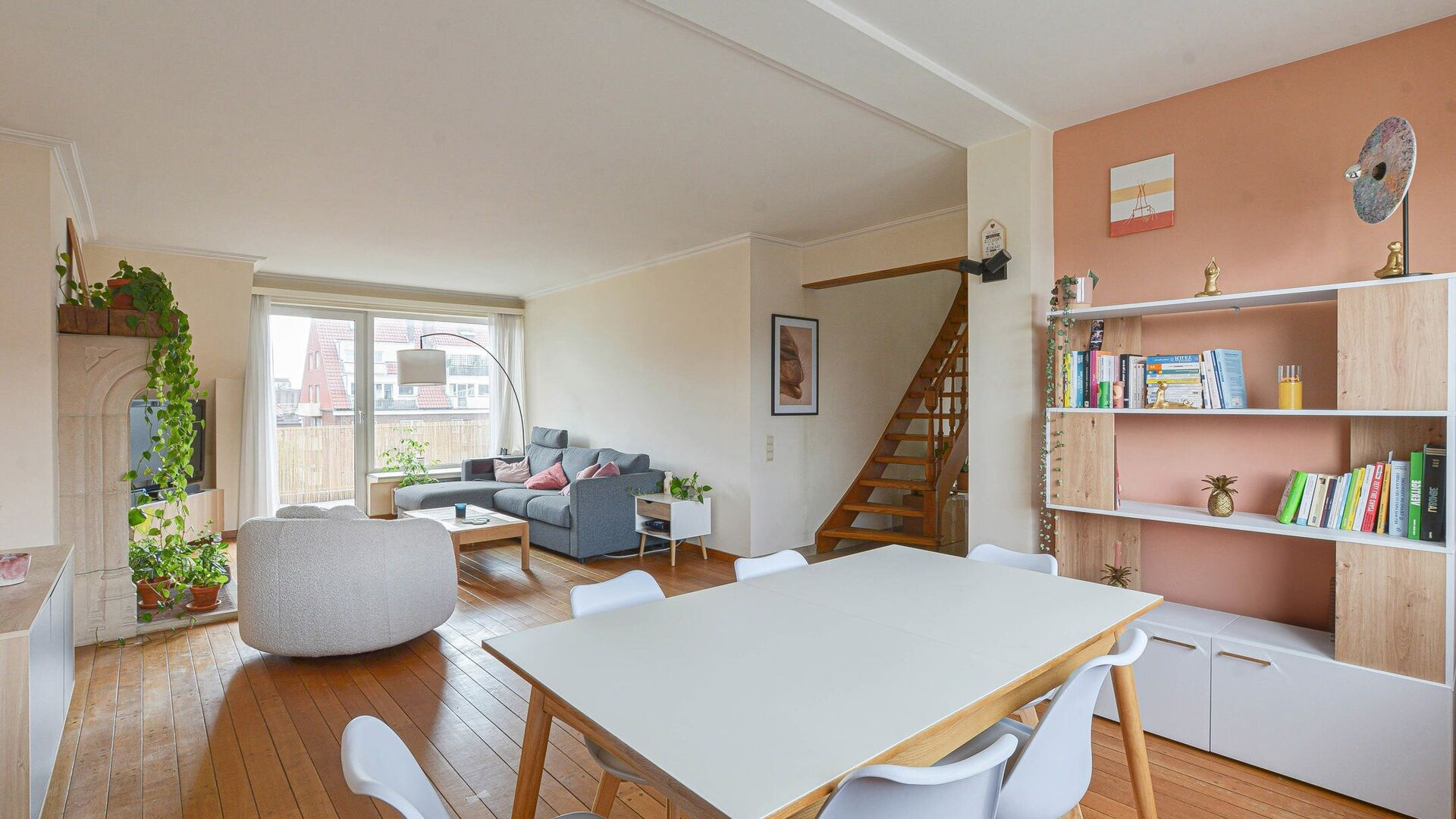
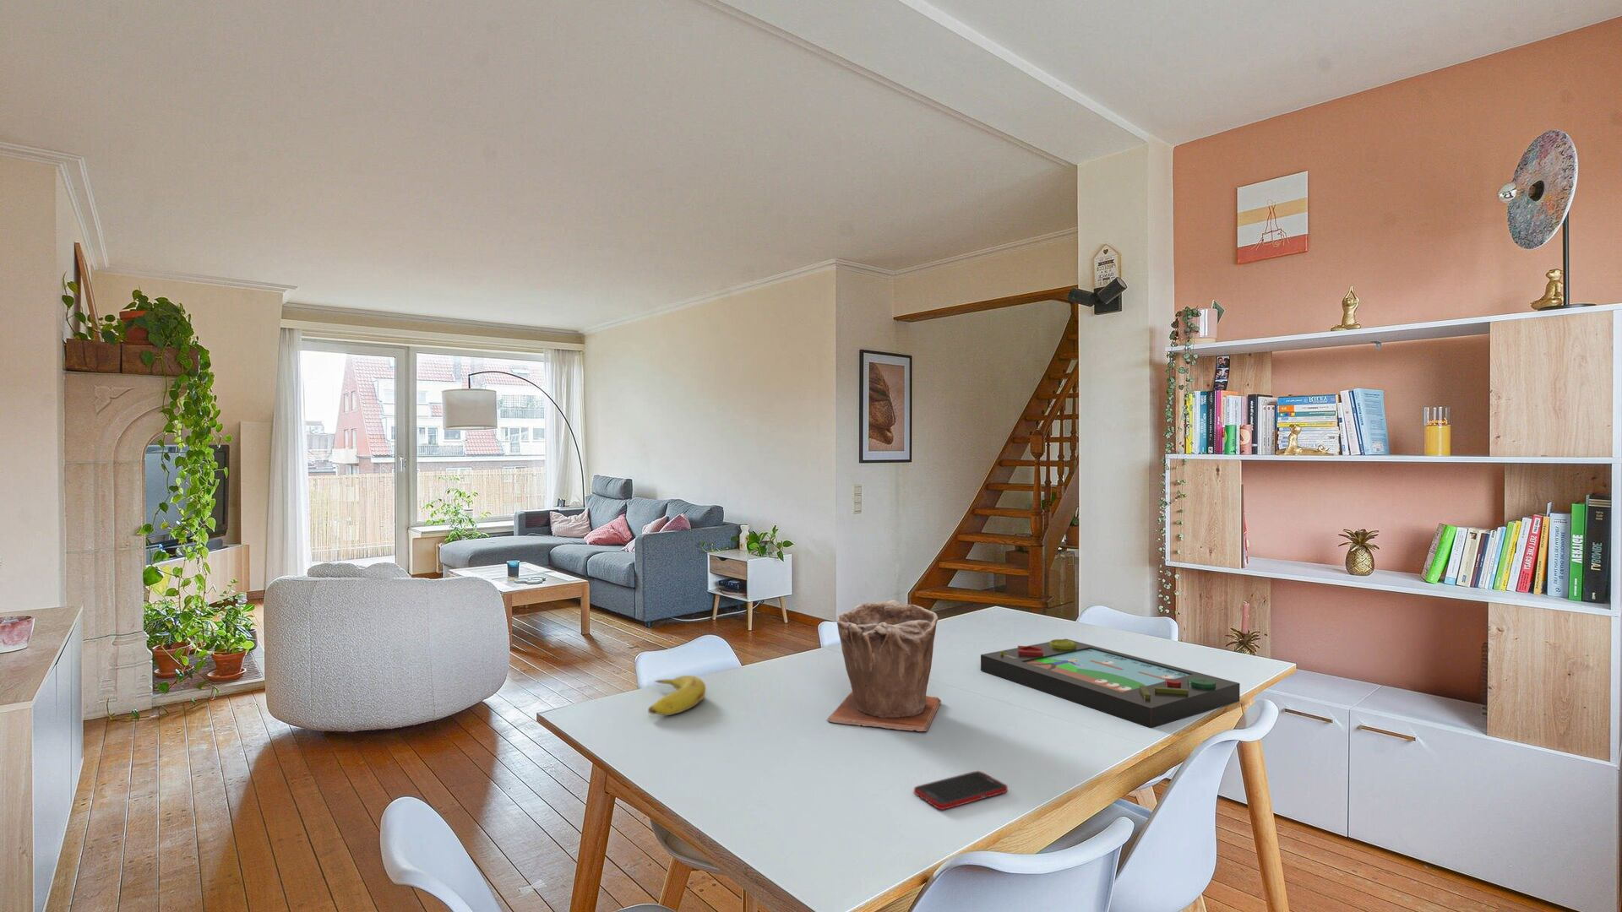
+ fruit [647,675,706,716]
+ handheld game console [980,638,1241,728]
+ plant pot [827,599,942,732]
+ cell phone [913,771,1008,811]
